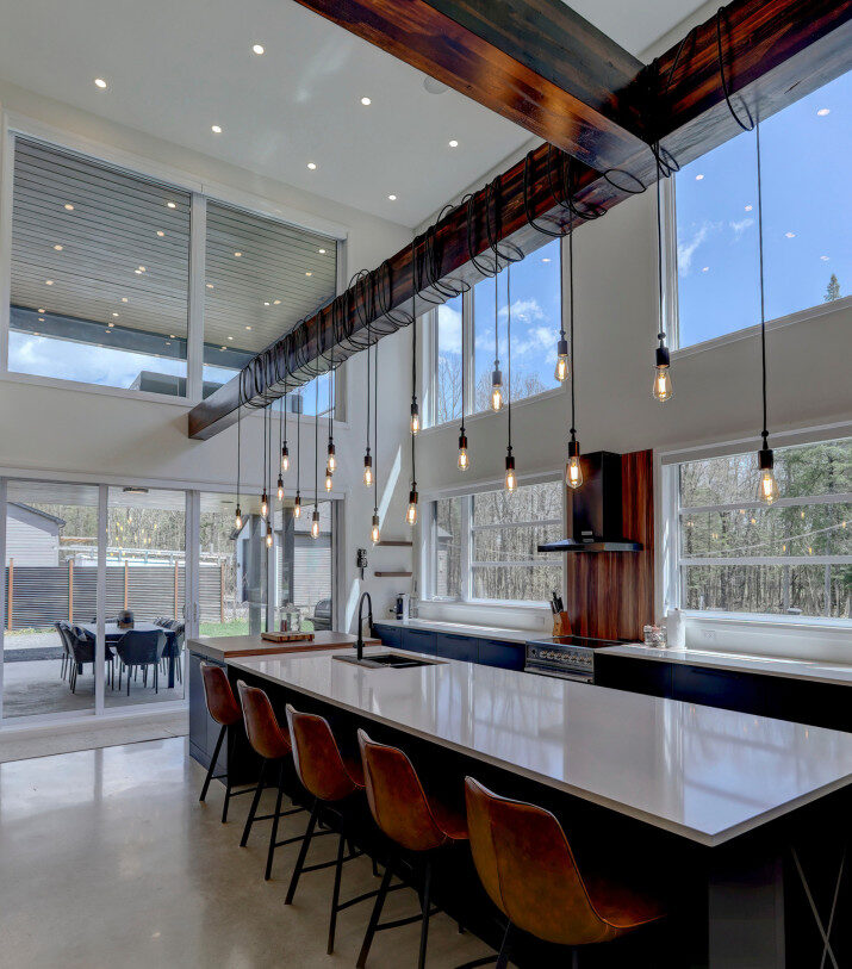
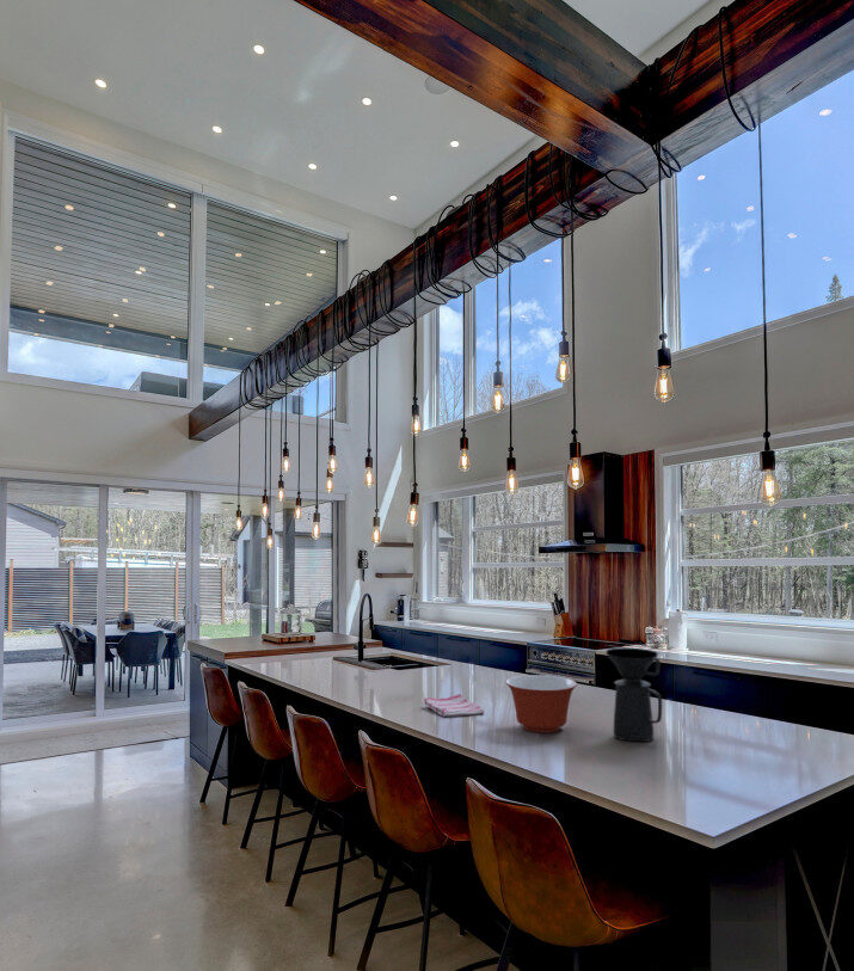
+ dish towel [423,693,485,718]
+ coffee maker [604,647,663,743]
+ mixing bowl [505,674,578,733]
